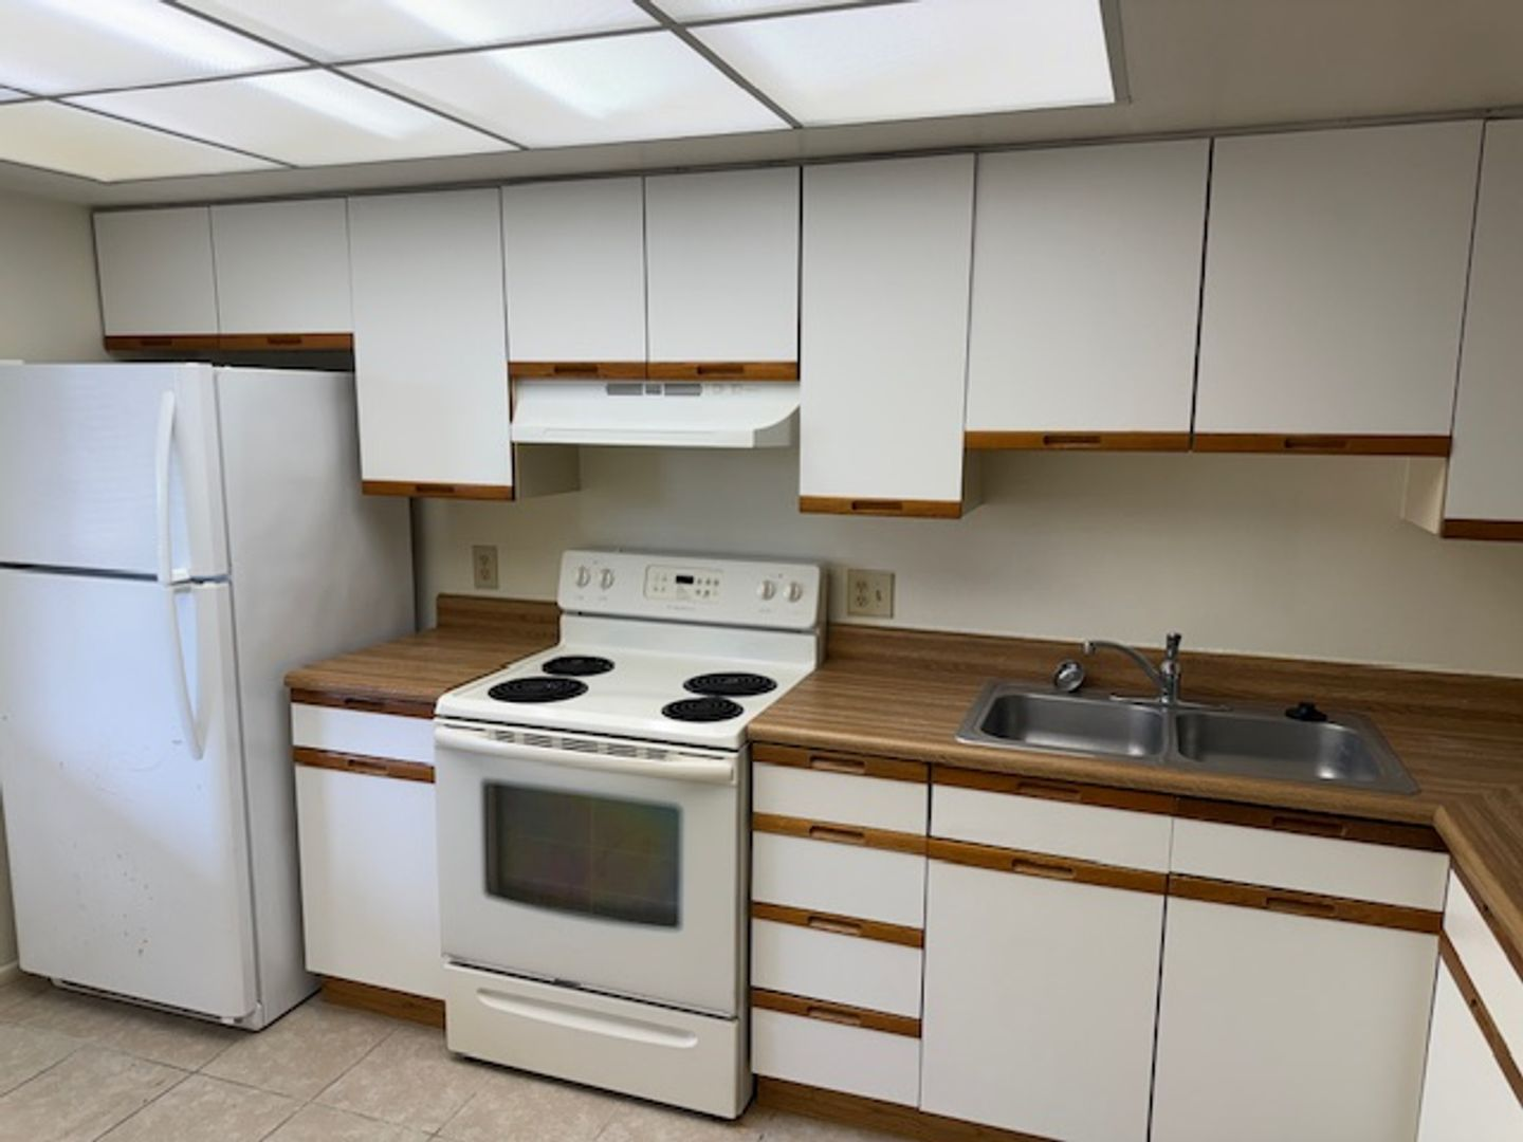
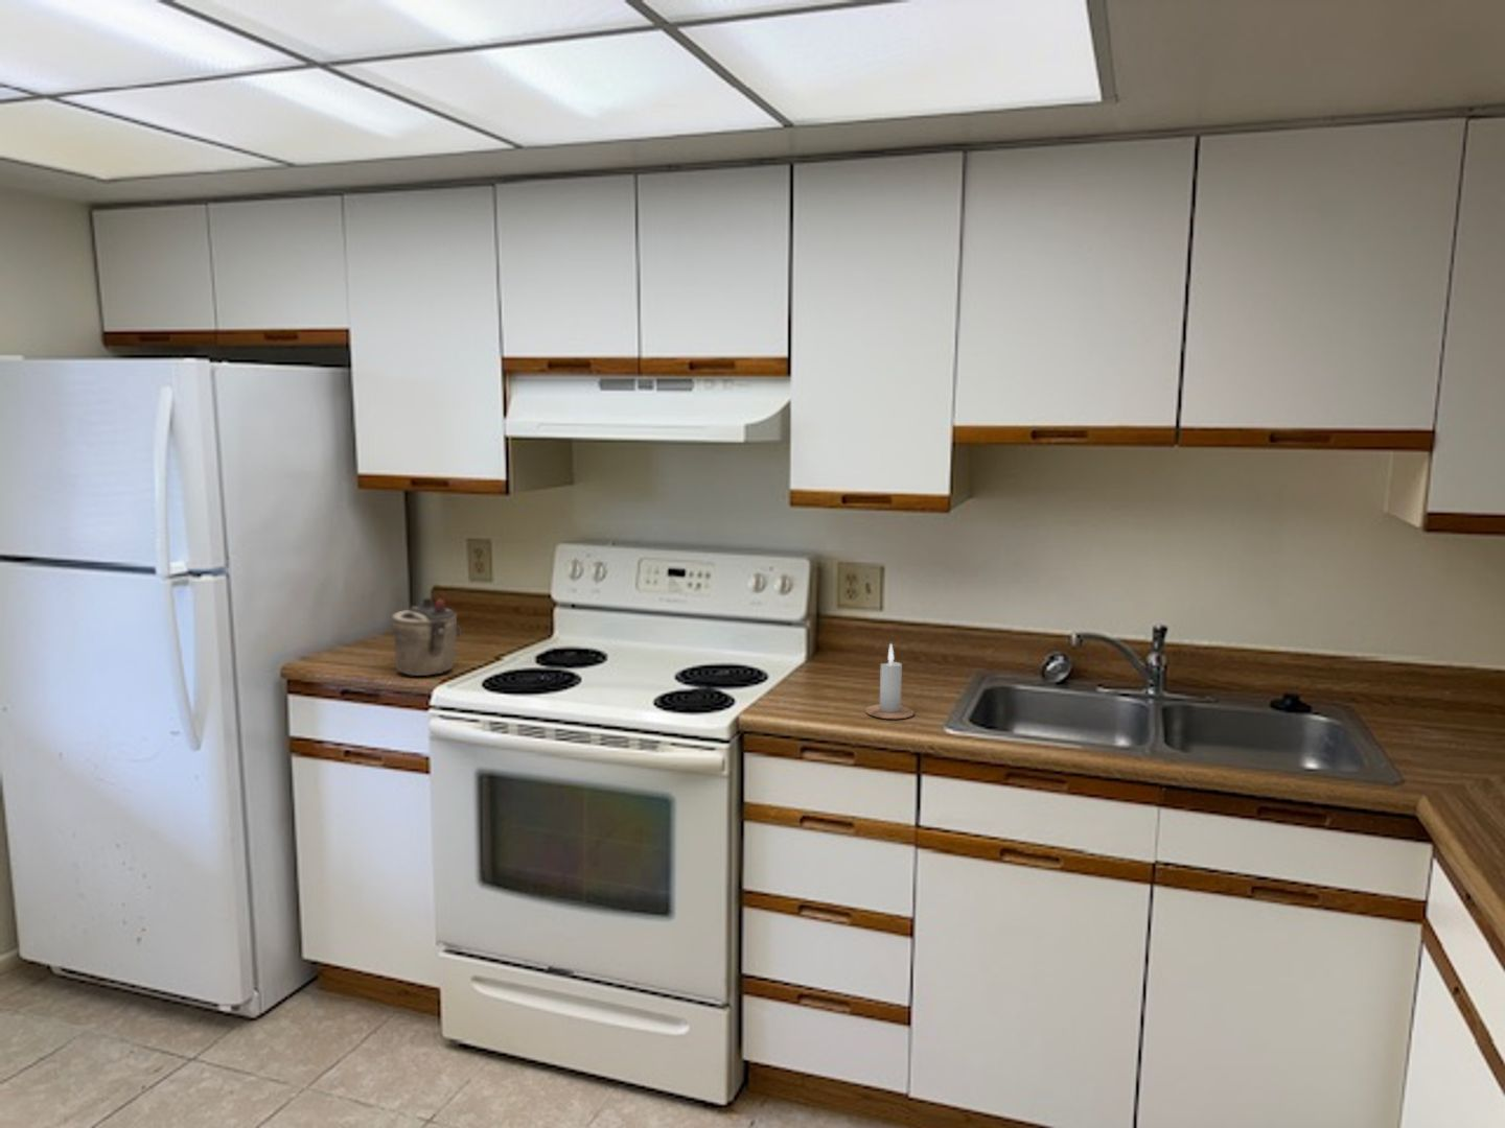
+ teapot [391,596,462,677]
+ candle [864,642,916,719]
